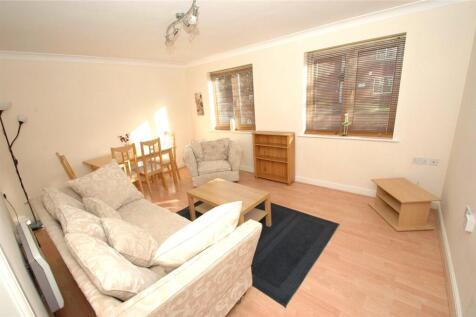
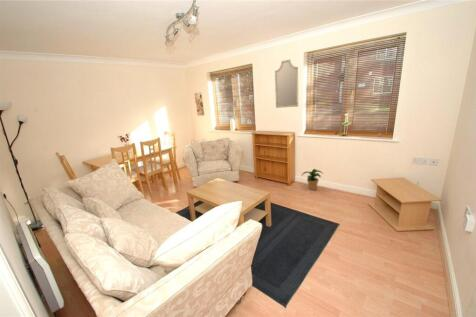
+ potted plant [300,168,325,191]
+ home mirror [274,58,299,109]
